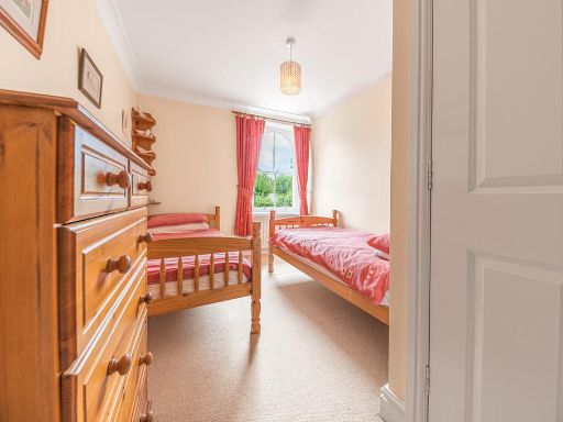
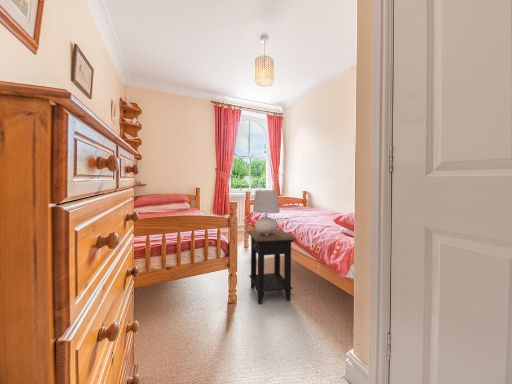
+ side table [246,229,298,305]
+ table lamp [252,189,281,235]
